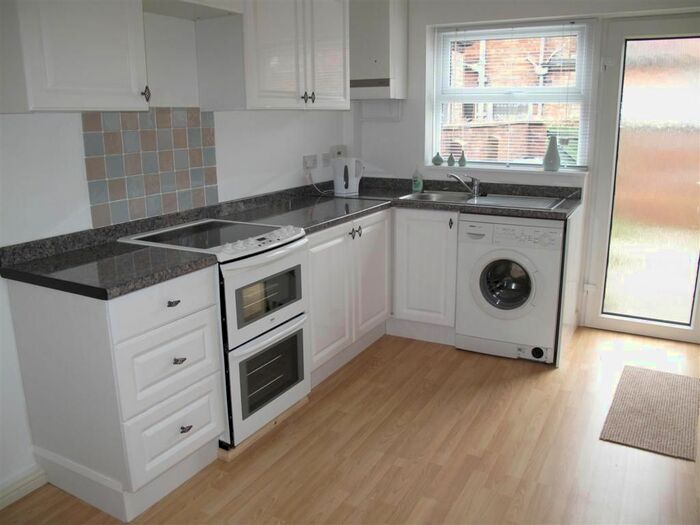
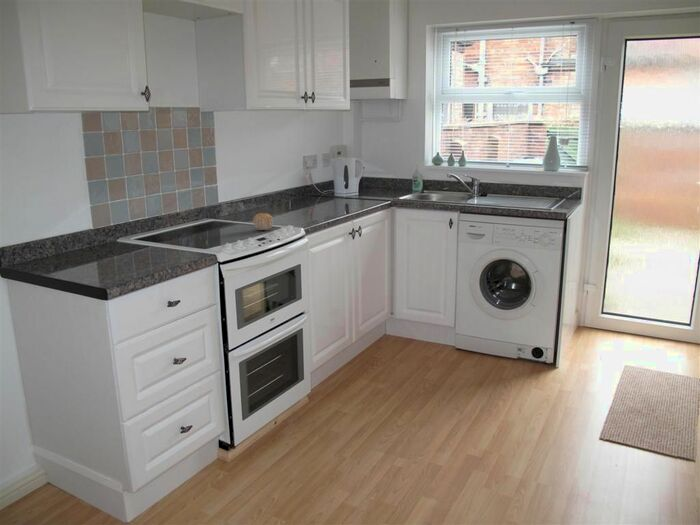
+ fruit [252,212,274,231]
